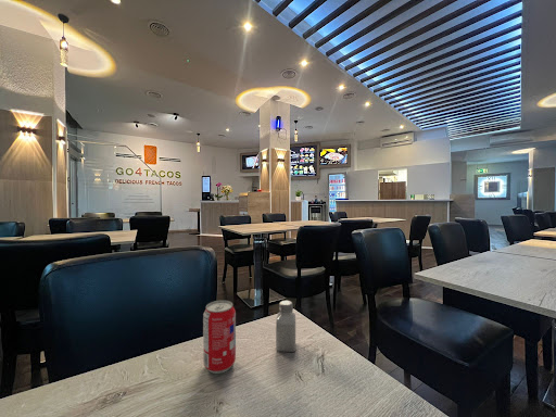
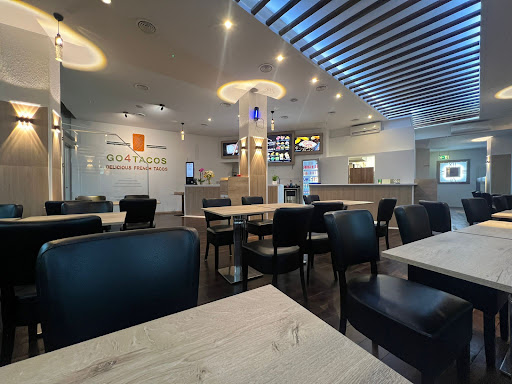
- saltshaker [275,300,296,353]
- beverage can [202,300,237,375]
